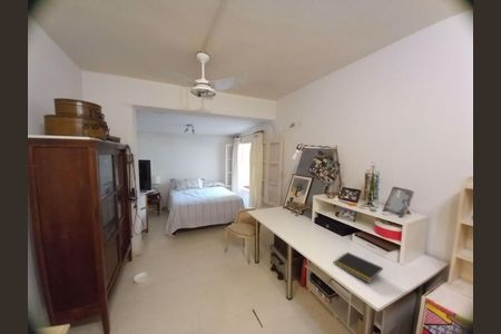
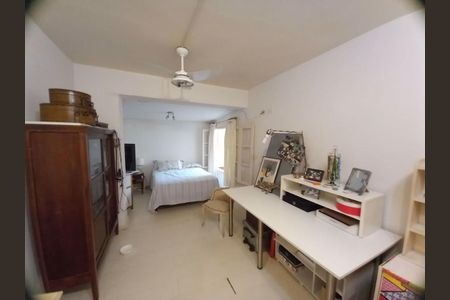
- notepad [332,252,384,284]
